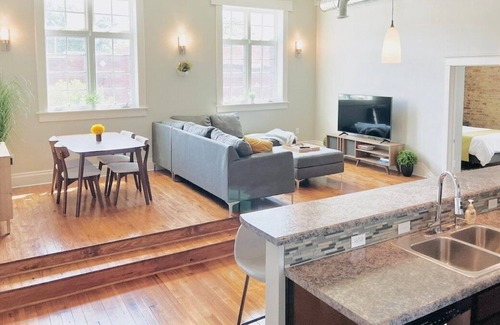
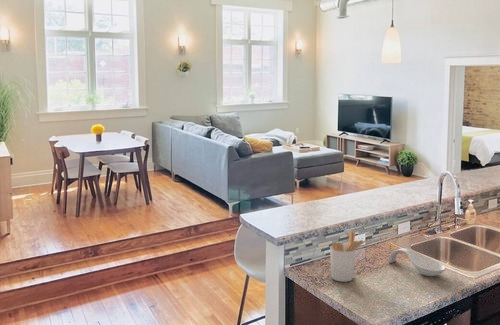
+ utensil holder [329,230,369,283]
+ spoon rest [387,247,447,277]
